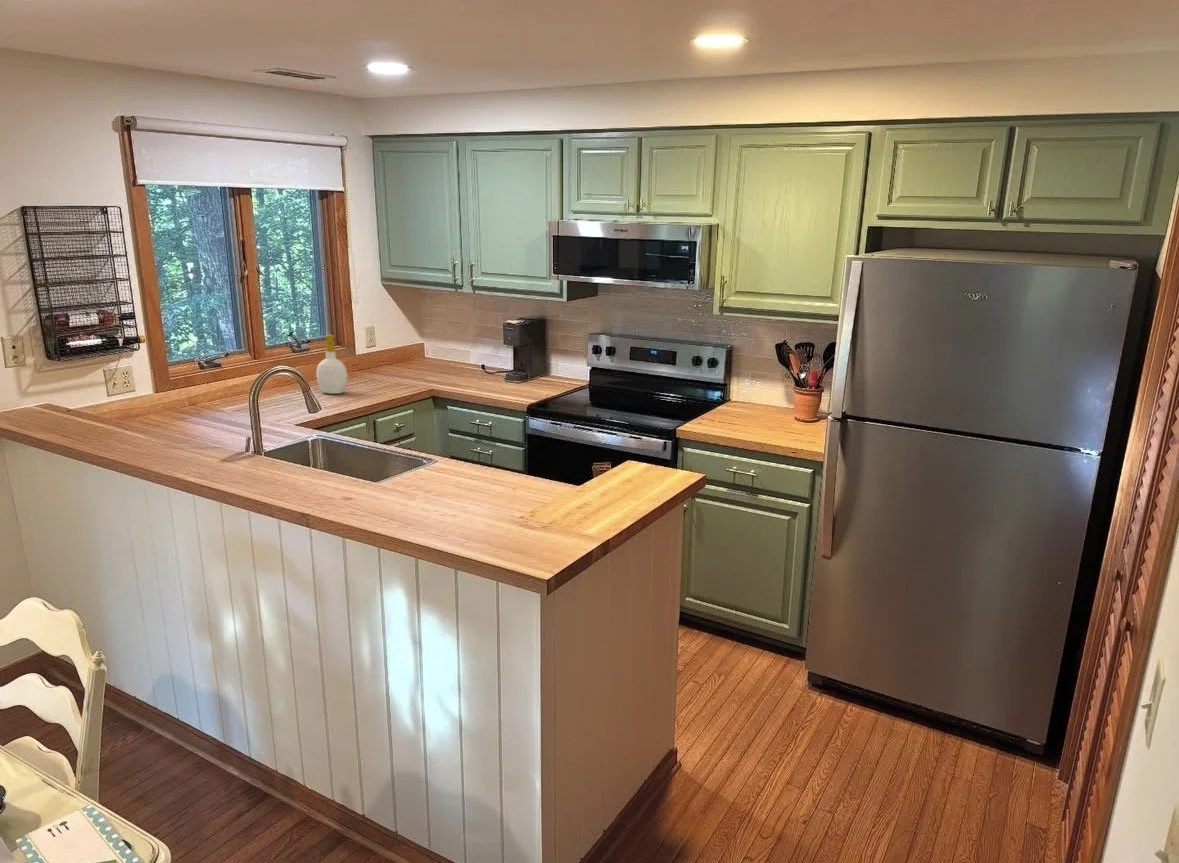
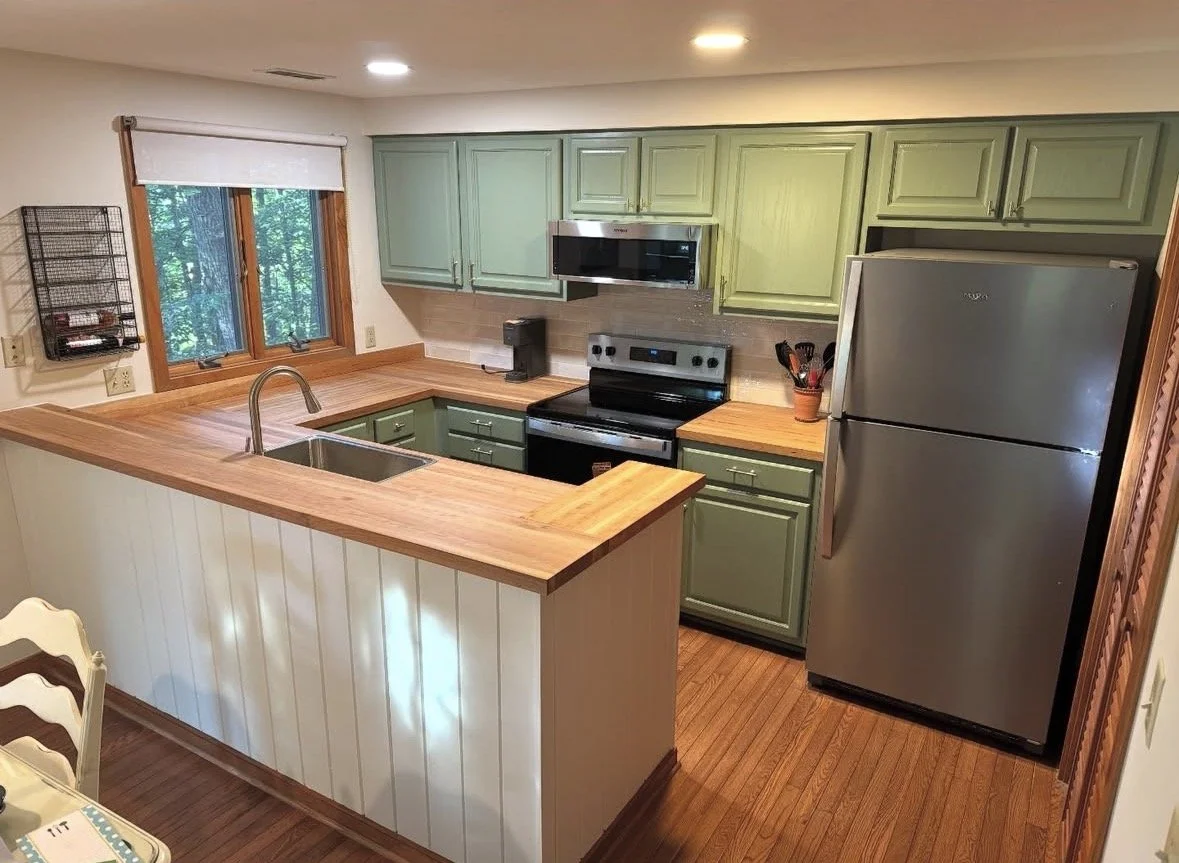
- soap bottle [315,334,349,395]
